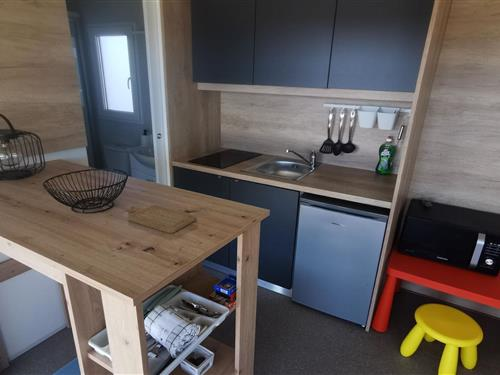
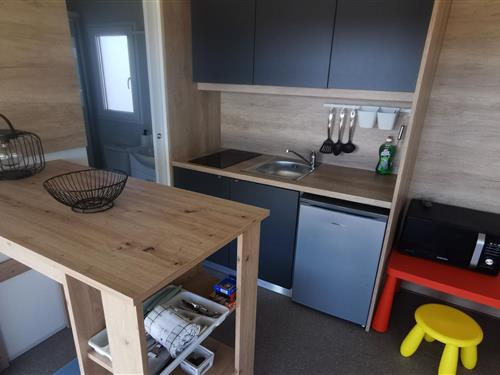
- chopping board [127,204,197,234]
